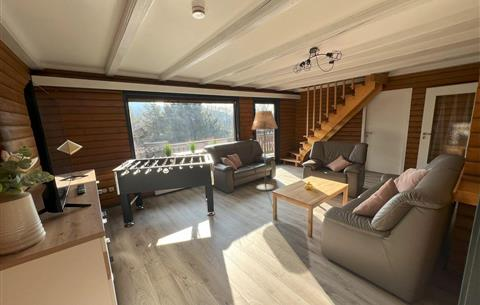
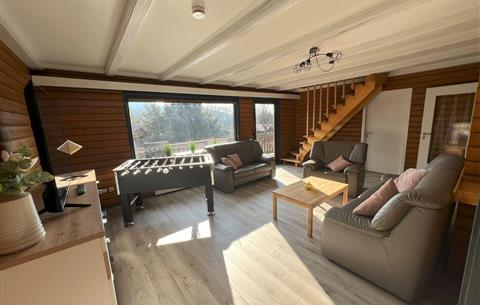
- floor lamp [250,110,279,192]
